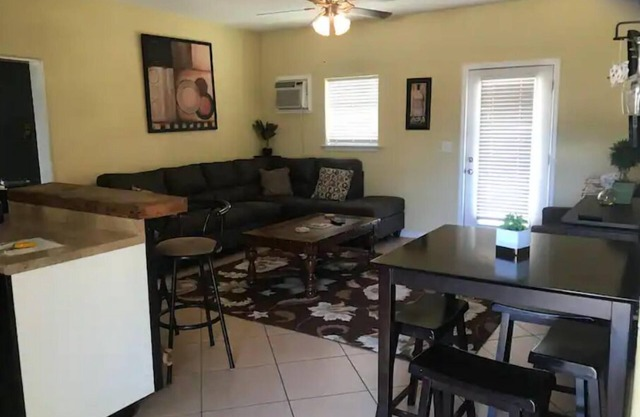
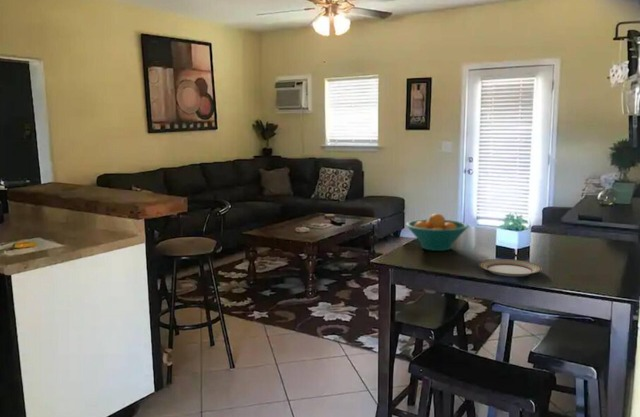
+ plate [478,258,543,277]
+ fruit bowl [405,213,469,252]
